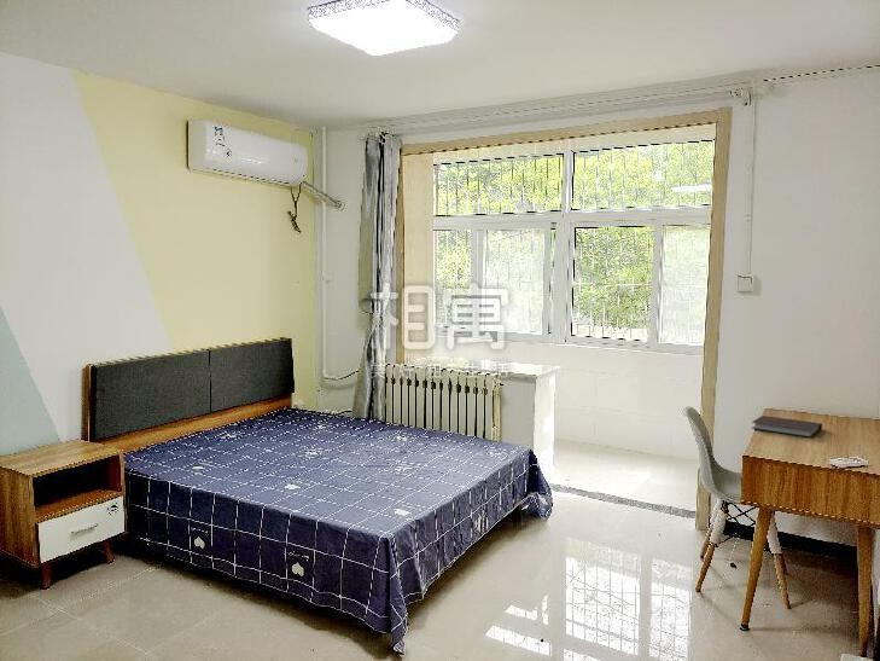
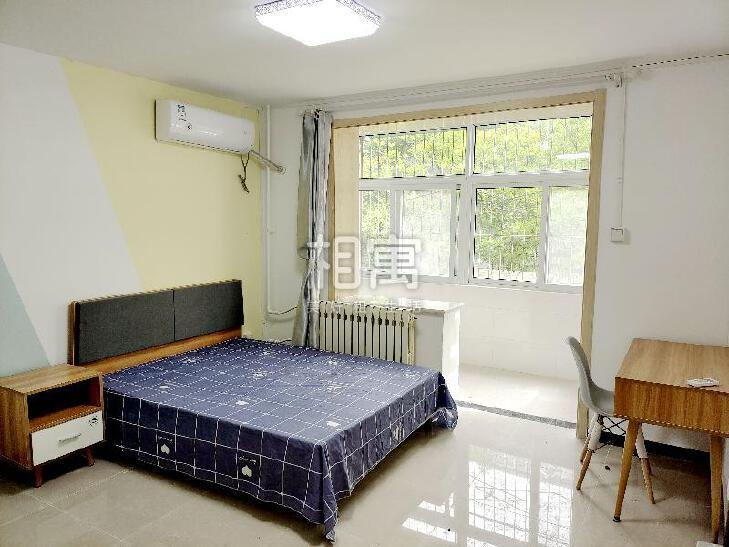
- notebook [751,414,823,439]
